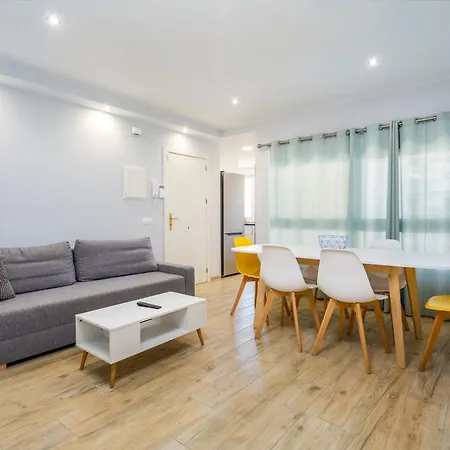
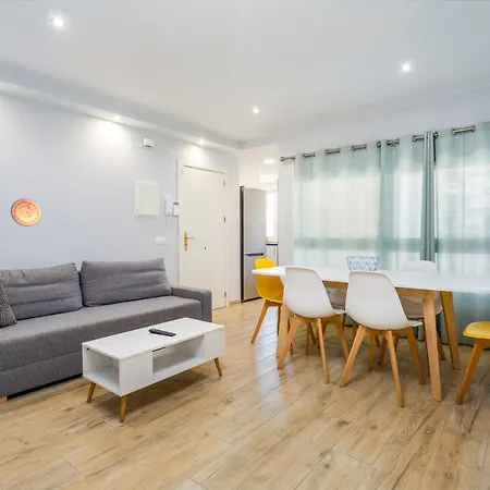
+ decorative plate [10,198,42,228]
